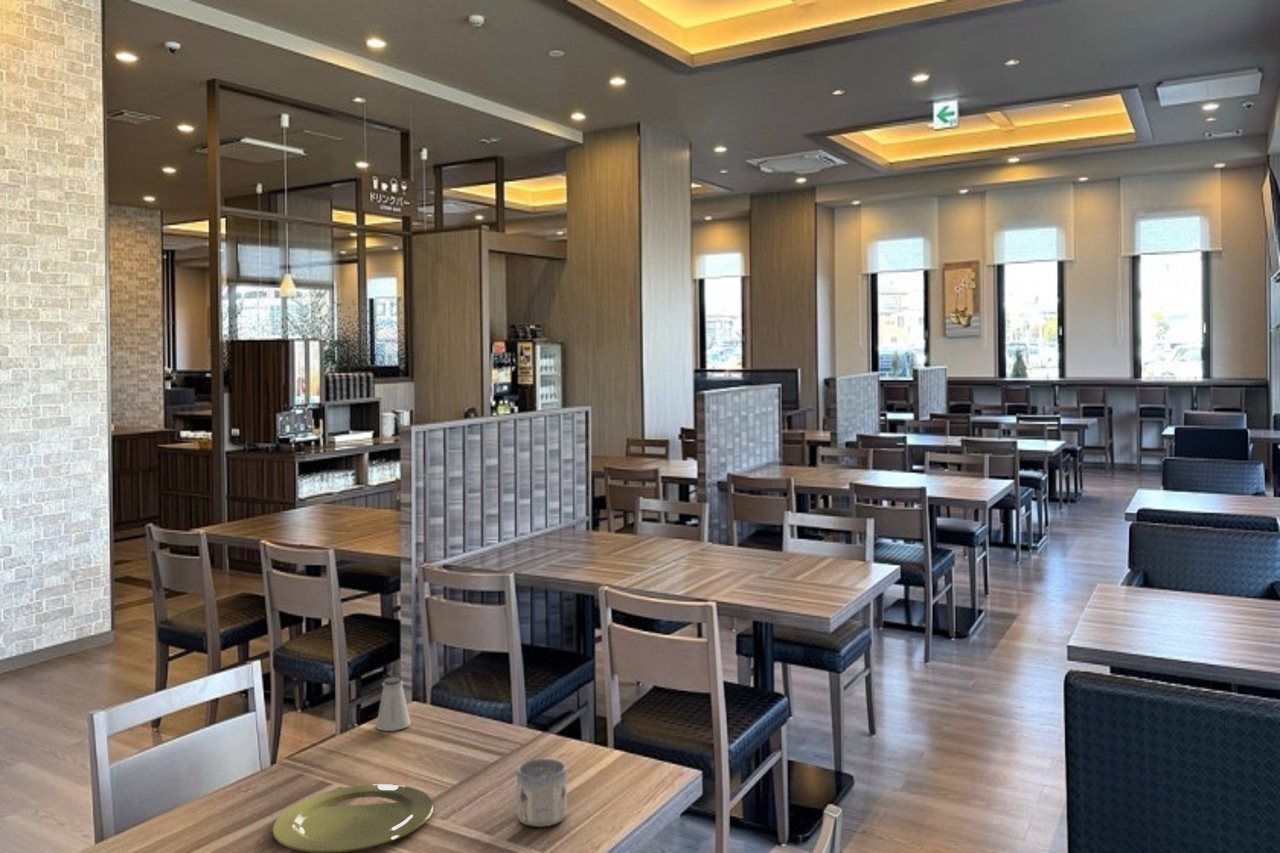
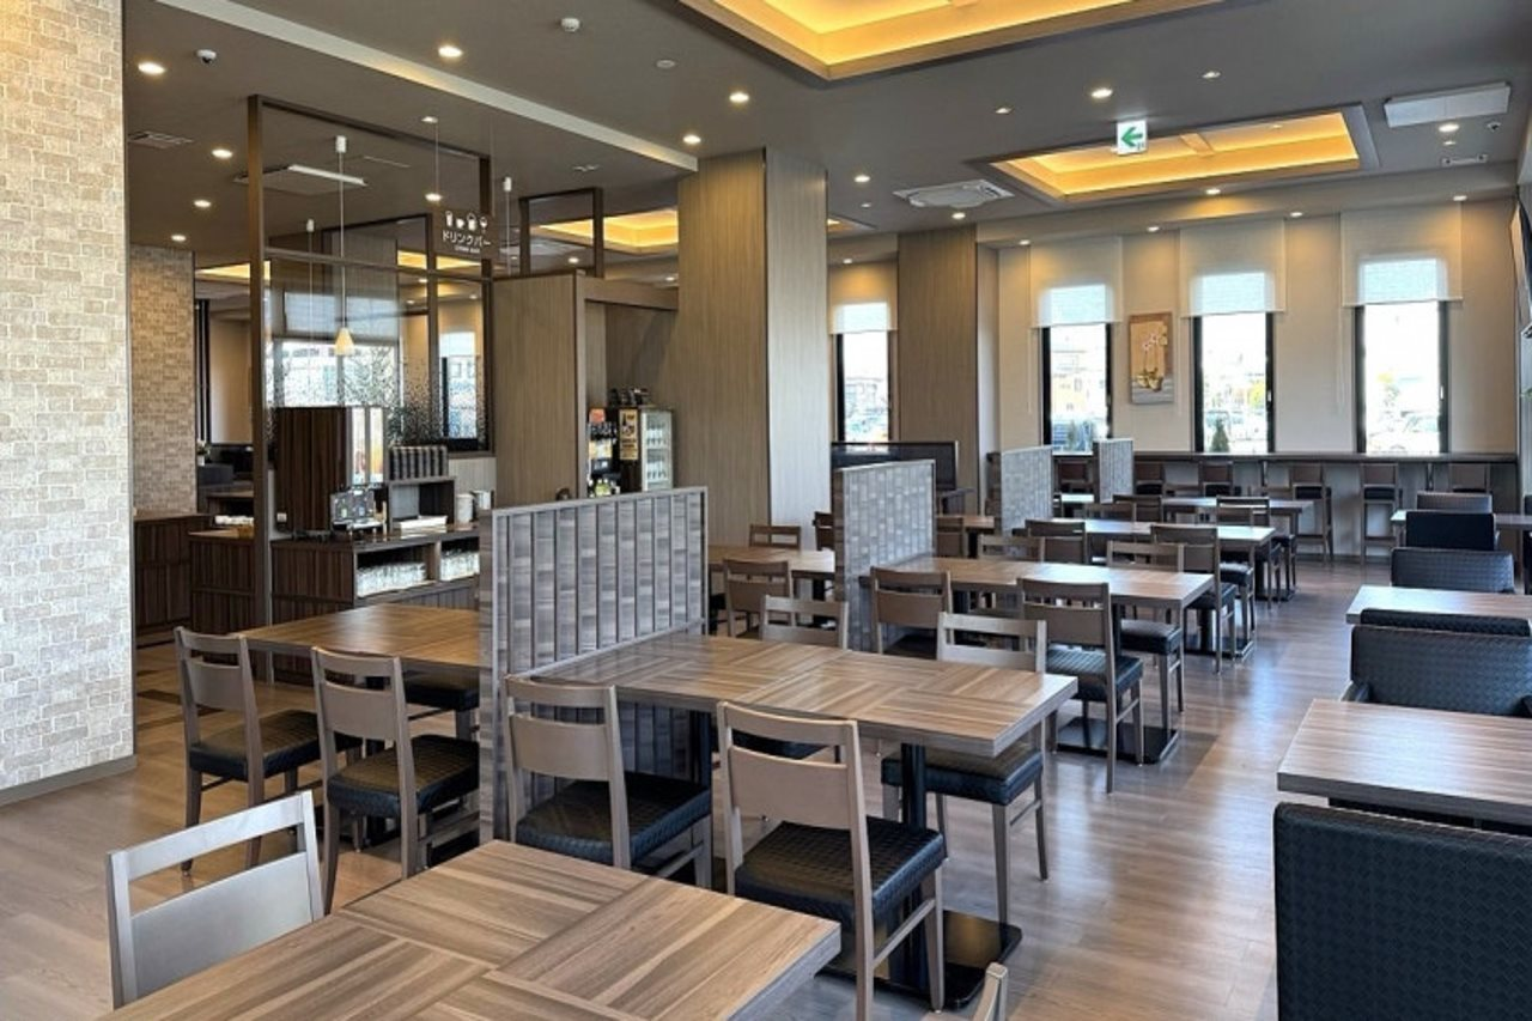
- saltshaker [375,676,412,732]
- mug [516,758,568,828]
- plate [272,783,435,853]
